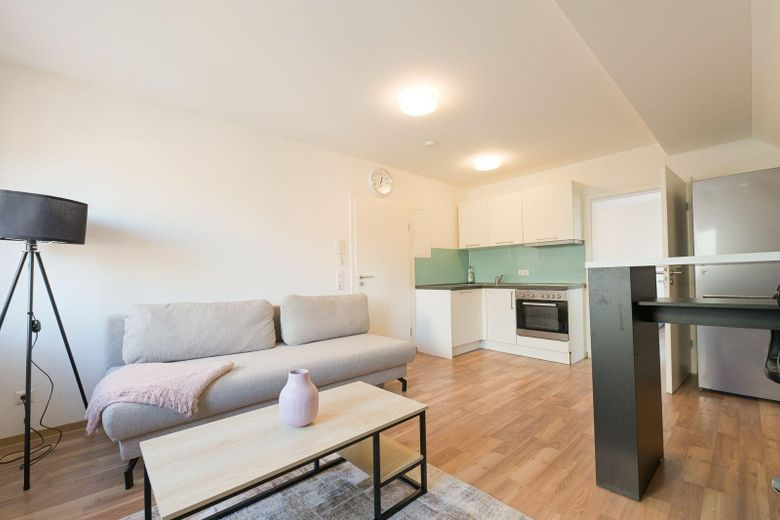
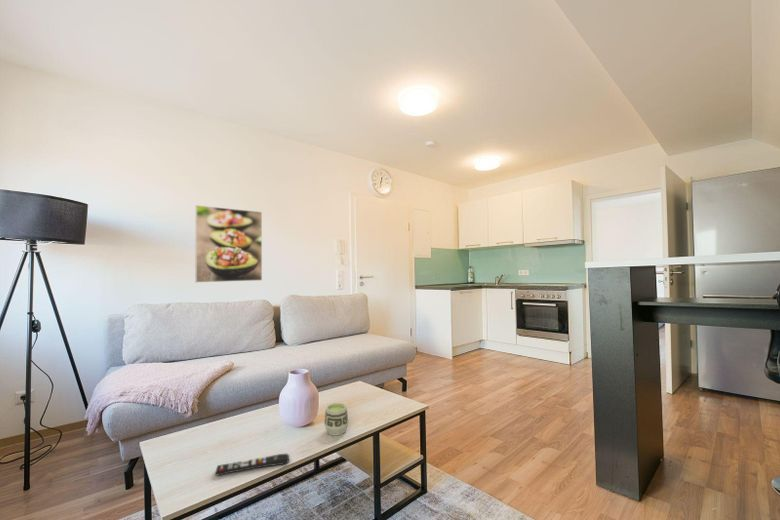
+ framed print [194,204,263,284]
+ cup [323,402,349,437]
+ remote control [214,453,290,477]
